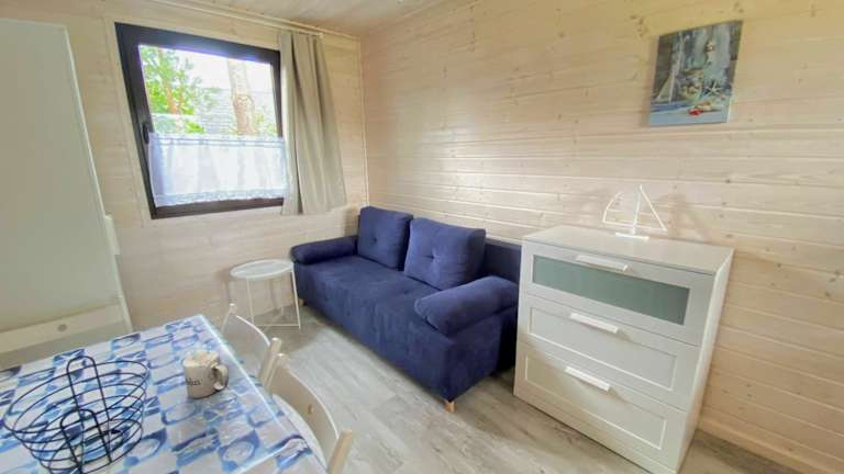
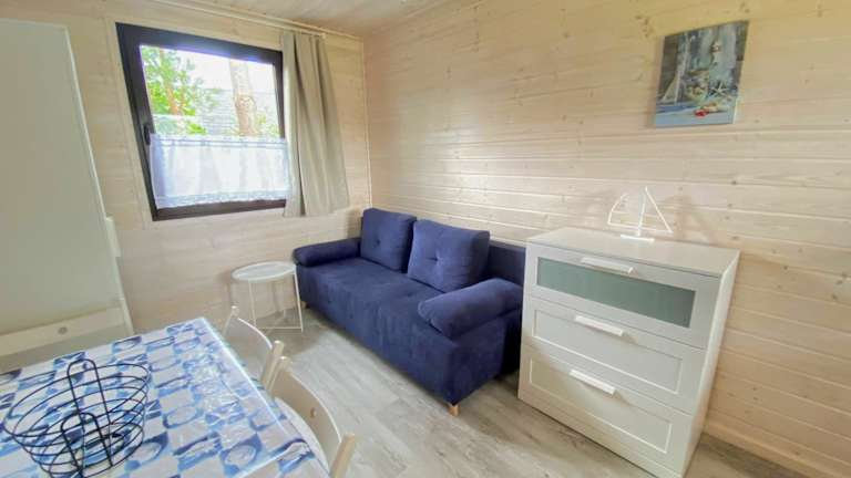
- mug [181,348,230,399]
